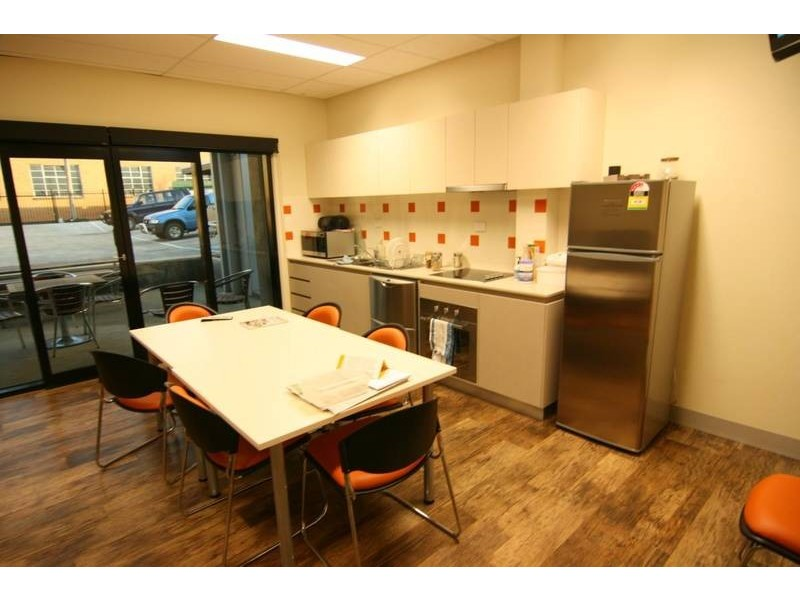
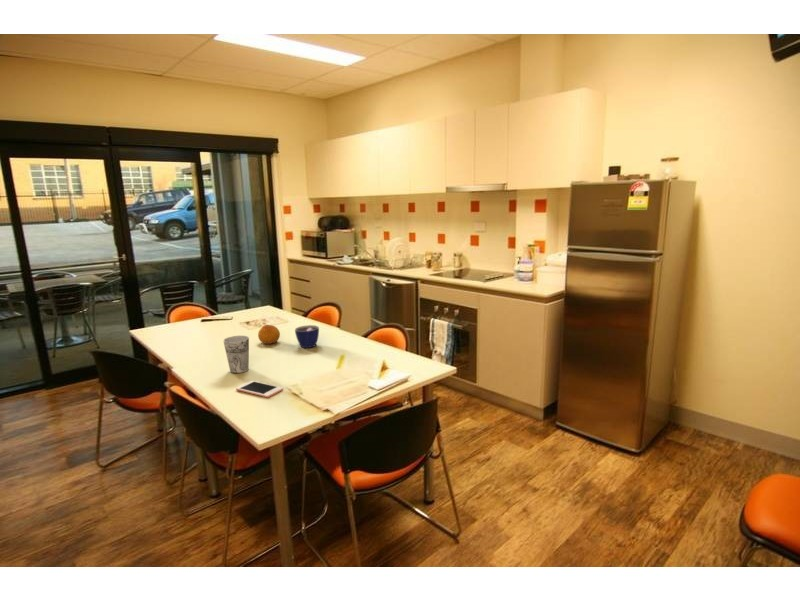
+ cell phone [235,380,284,398]
+ cup [294,324,320,349]
+ cup [222,335,250,374]
+ fruit [257,324,281,345]
